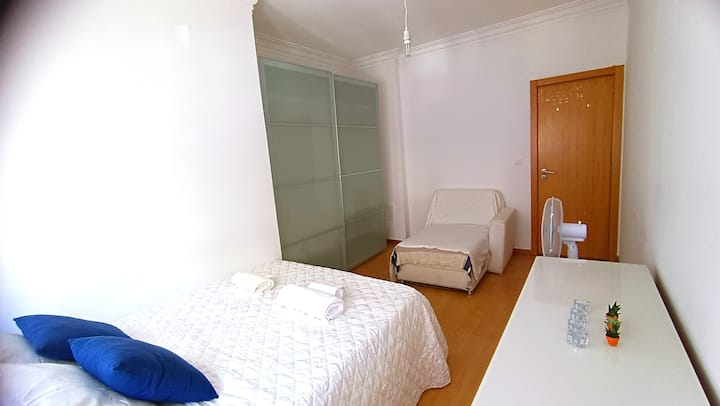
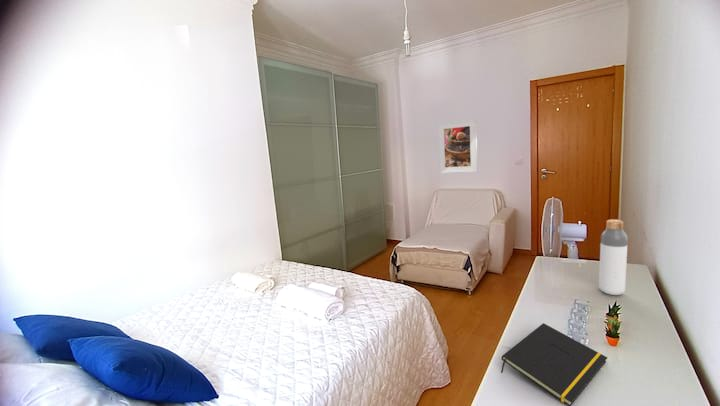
+ notepad [500,322,608,406]
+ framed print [437,118,479,174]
+ bottle [598,219,629,296]
